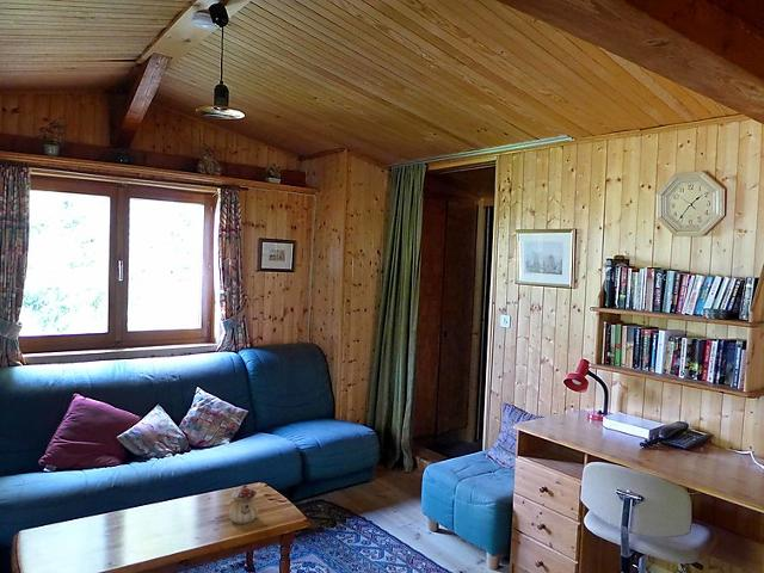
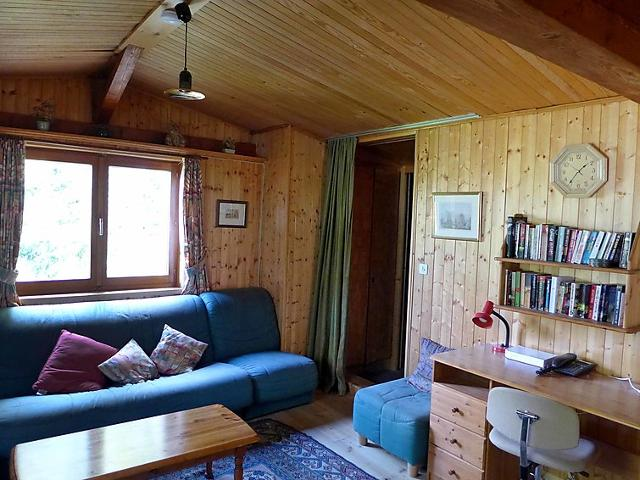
- teapot [228,483,259,525]
